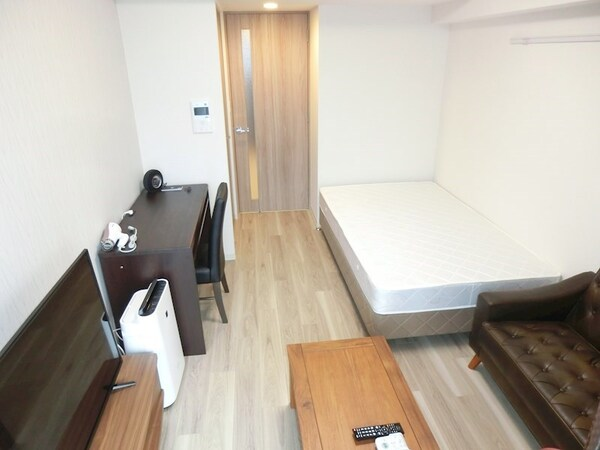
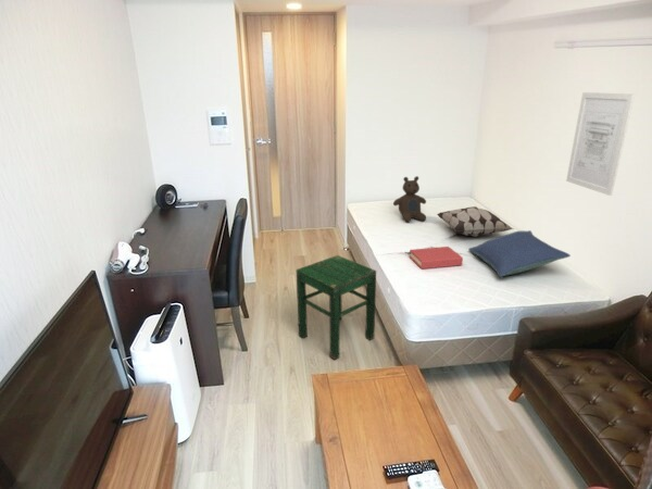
+ teddy bear [392,175,427,223]
+ pillow [467,229,572,278]
+ wall art [565,91,636,197]
+ hardback book [409,246,464,271]
+ stool [296,254,377,361]
+ decorative pillow [436,205,515,238]
